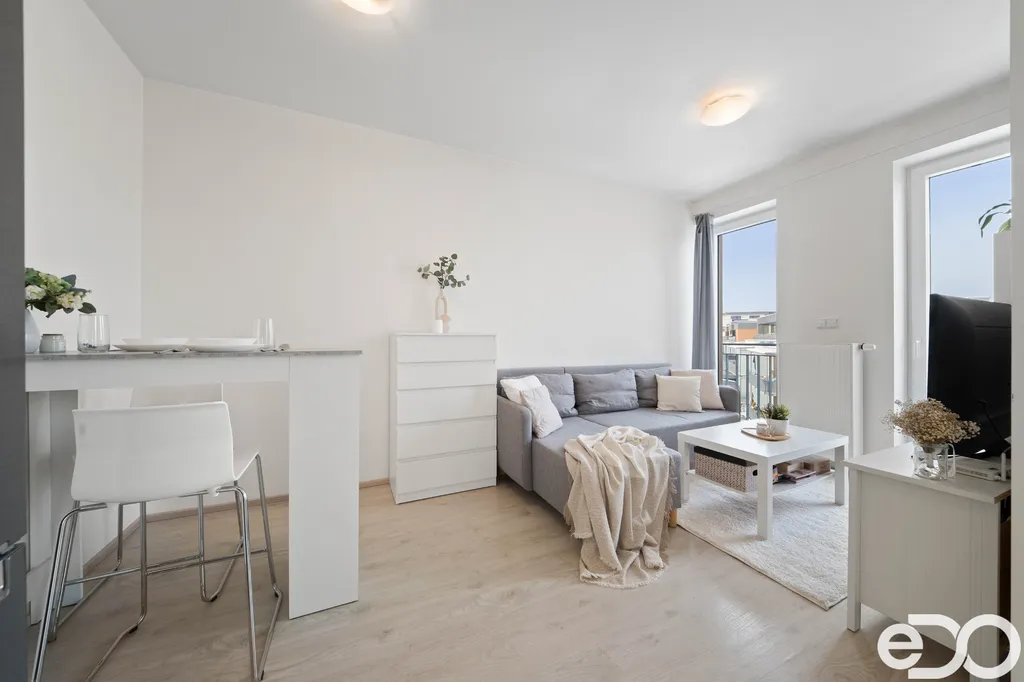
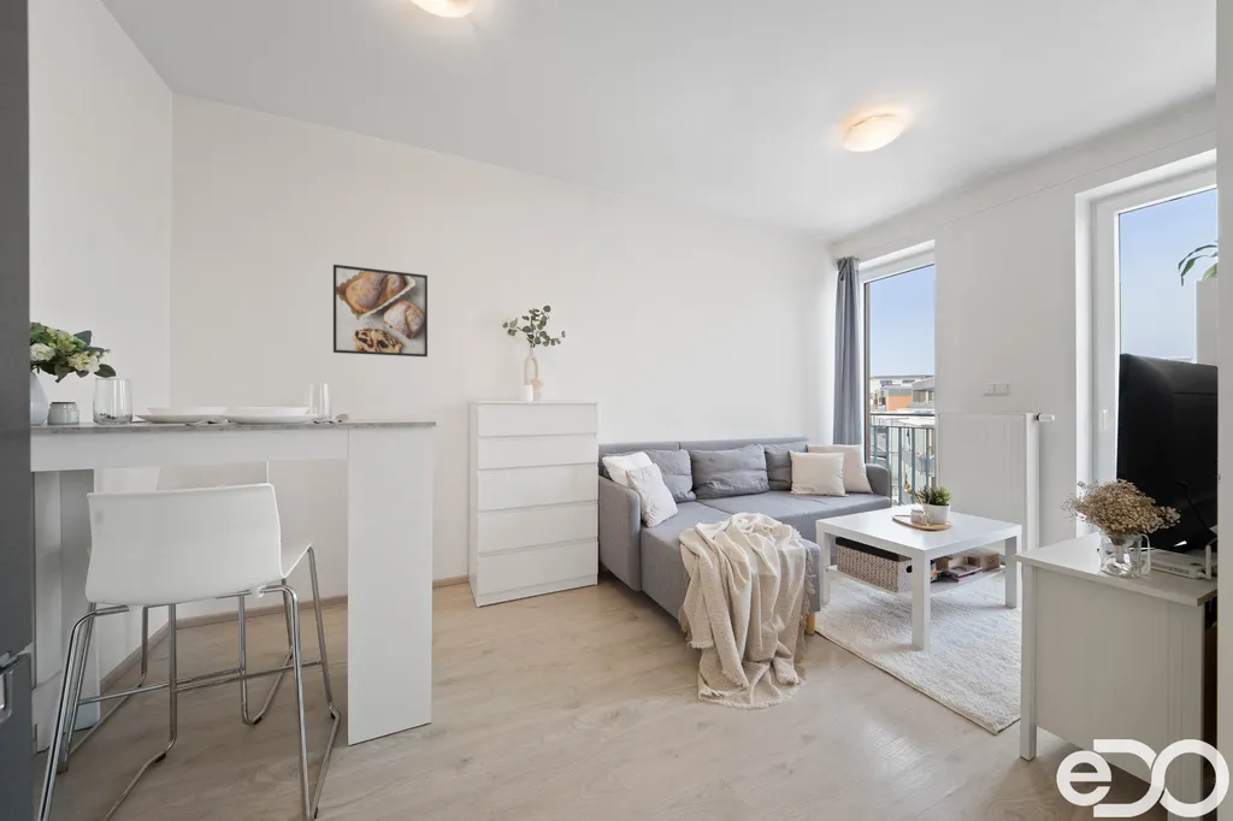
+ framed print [332,264,429,359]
